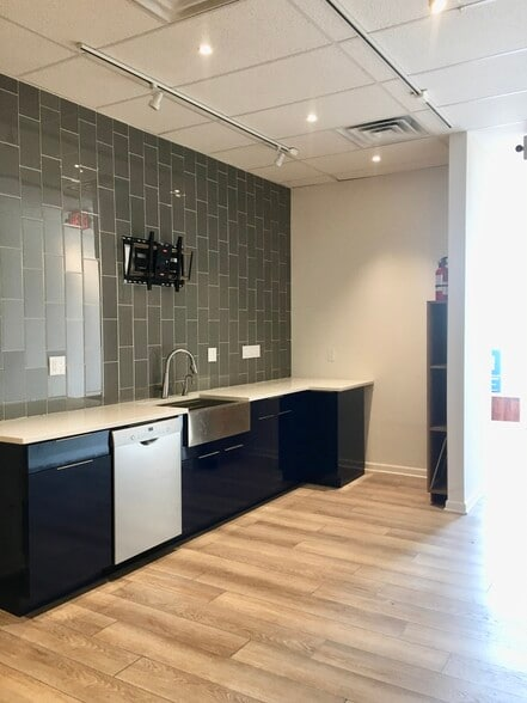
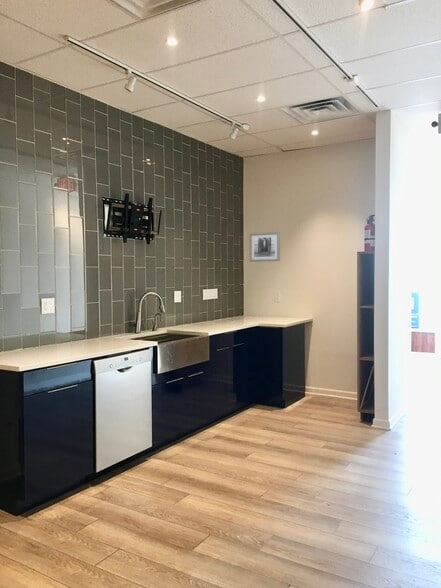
+ wall art [249,231,281,263]
